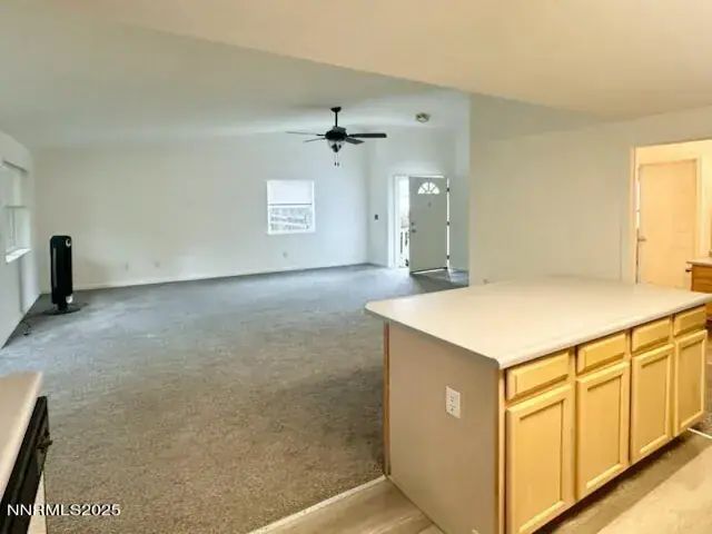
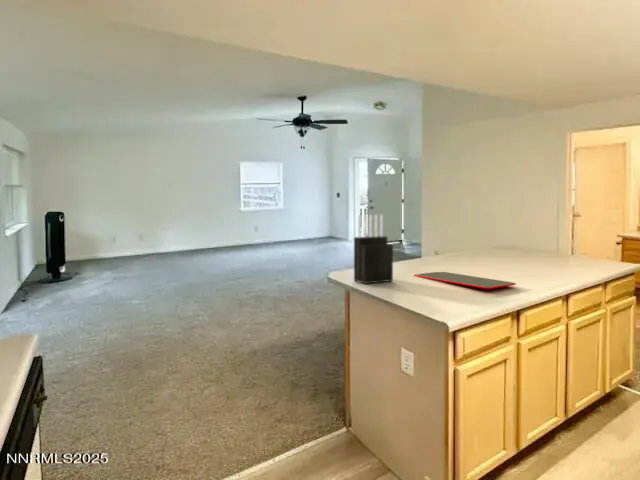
+ knife block [353,214,394,285]
+ cutting board [413,271,517,290]
